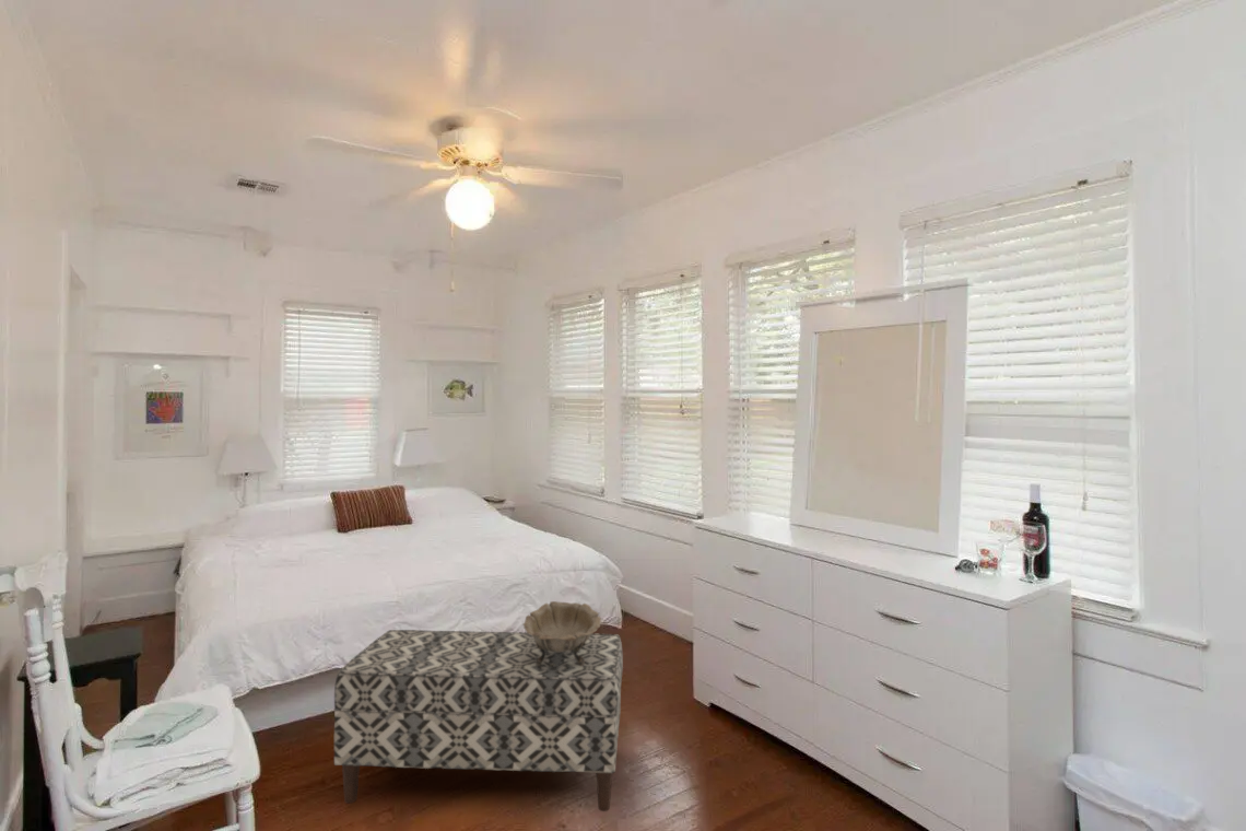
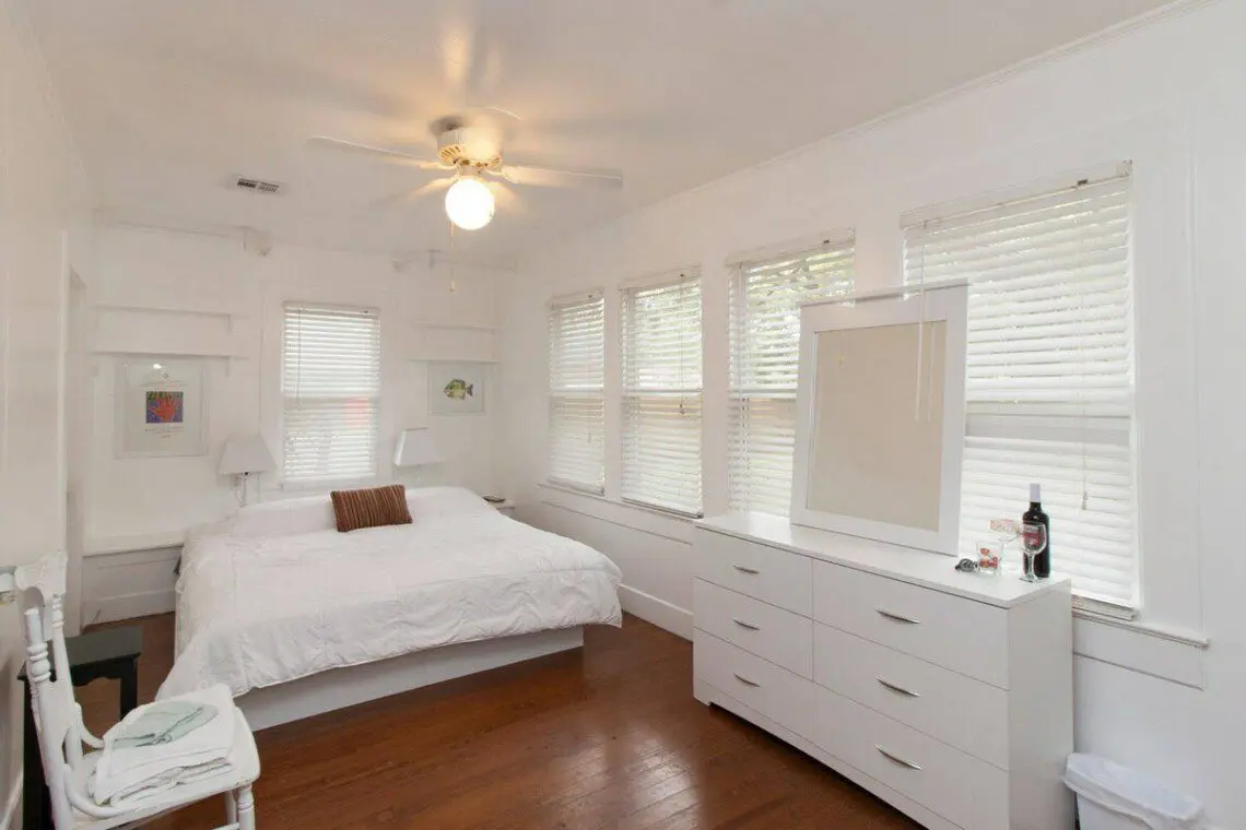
- decorative bowl [521,600,602,666]
- bench [333,629,624,812]
